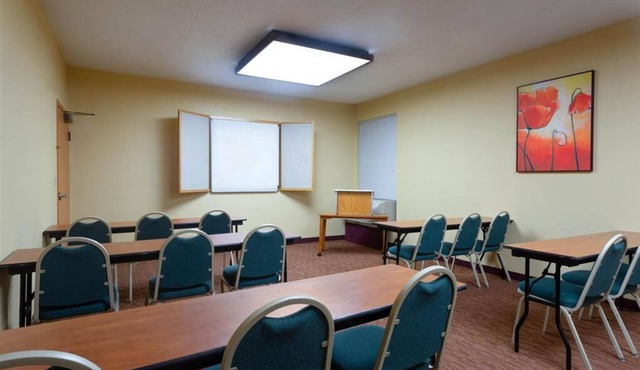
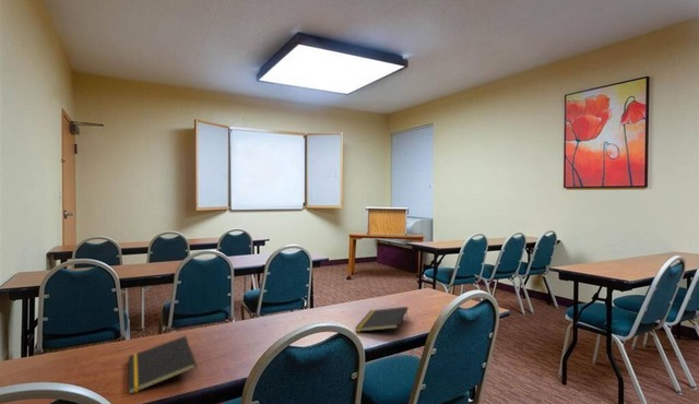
+ notepad [354,306,410,333]
+ notepad [127,335,198,395]
